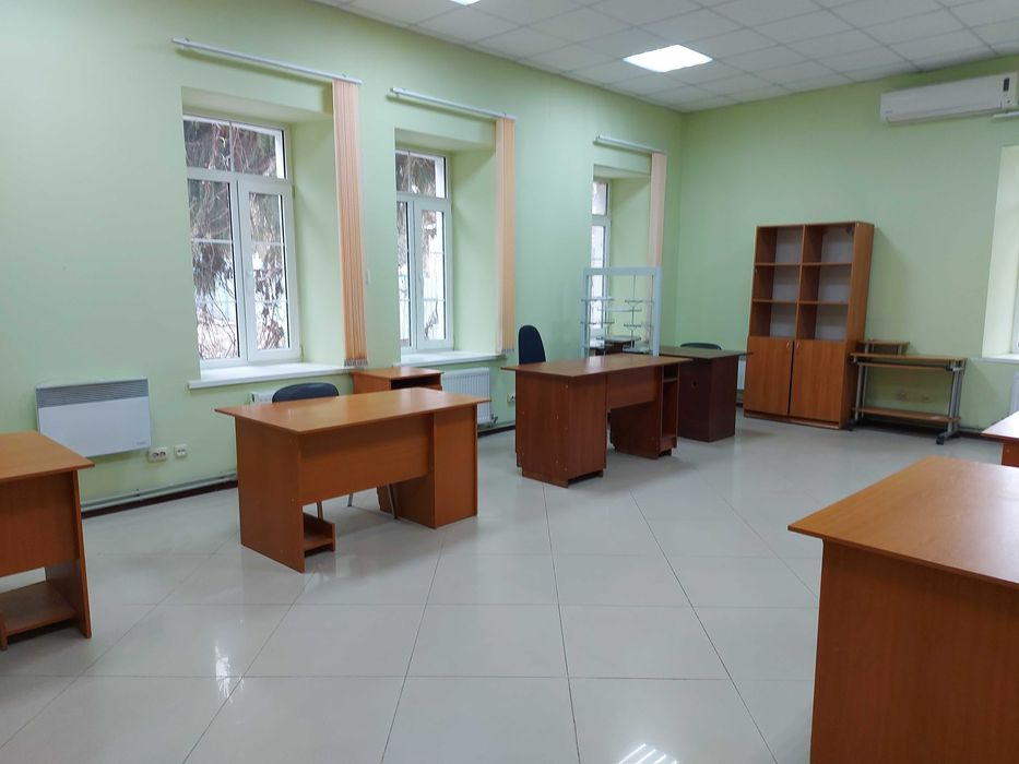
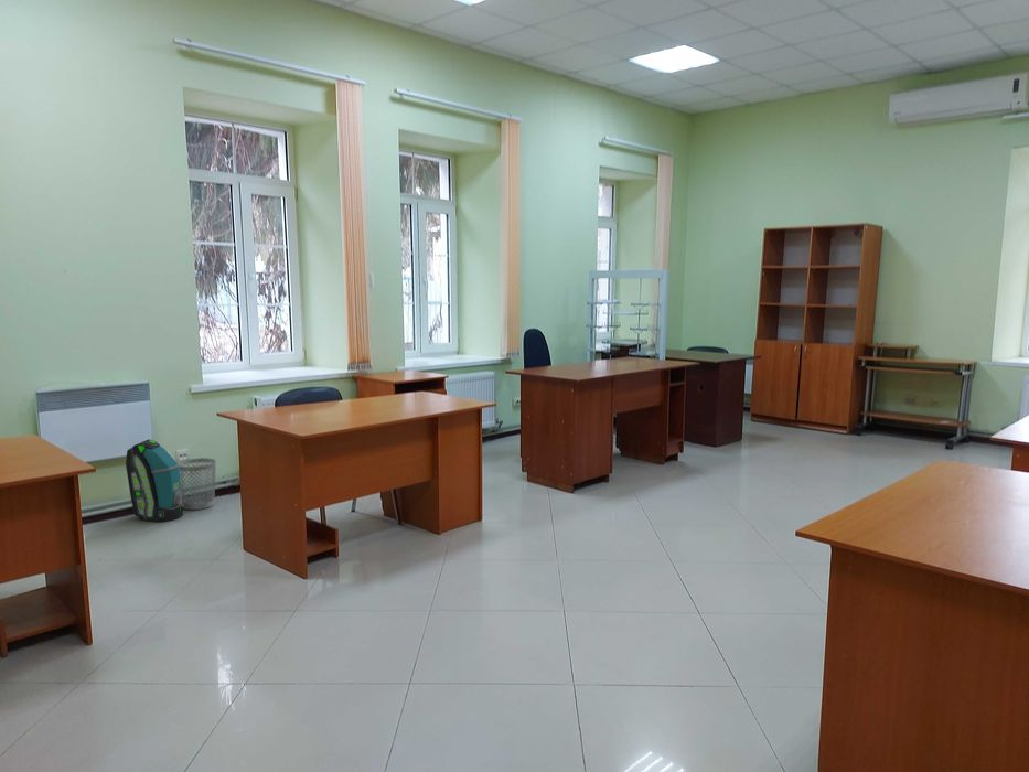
+ wastebasket [176,457,217,511]
+ backpack [125,439,184,523]
